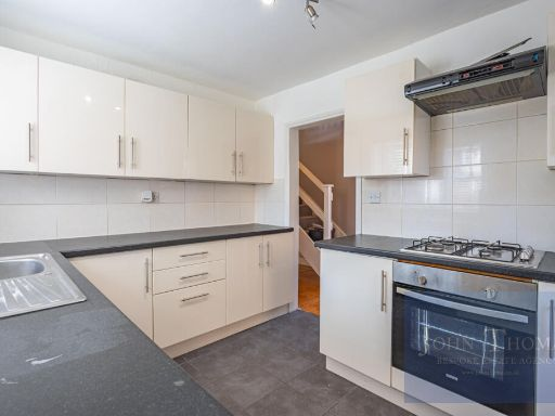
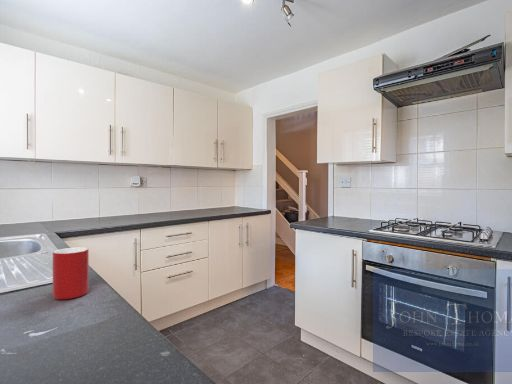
+ cup [52,246,90,300]
